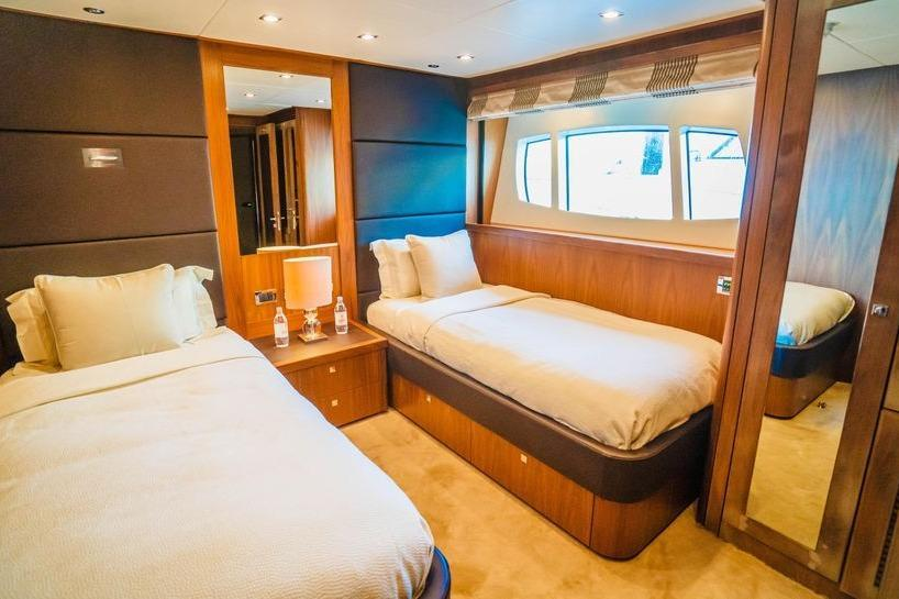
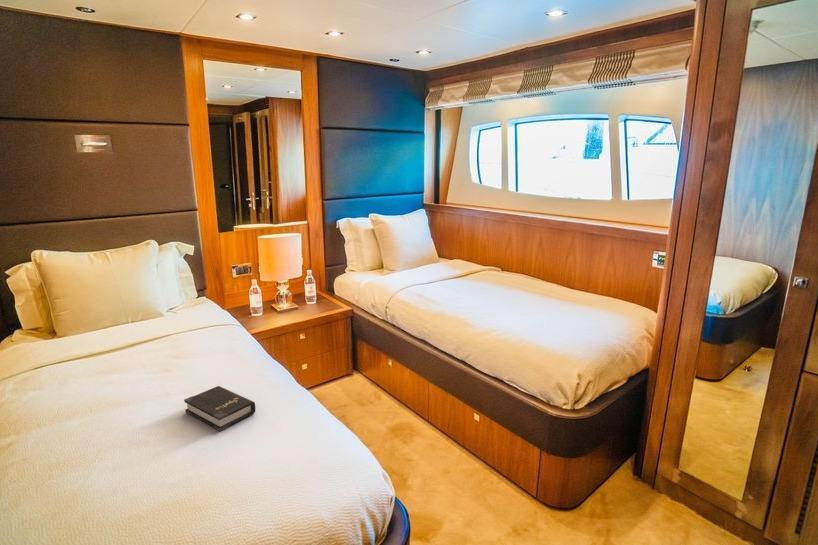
+ hardback book [183,385,256,432]
